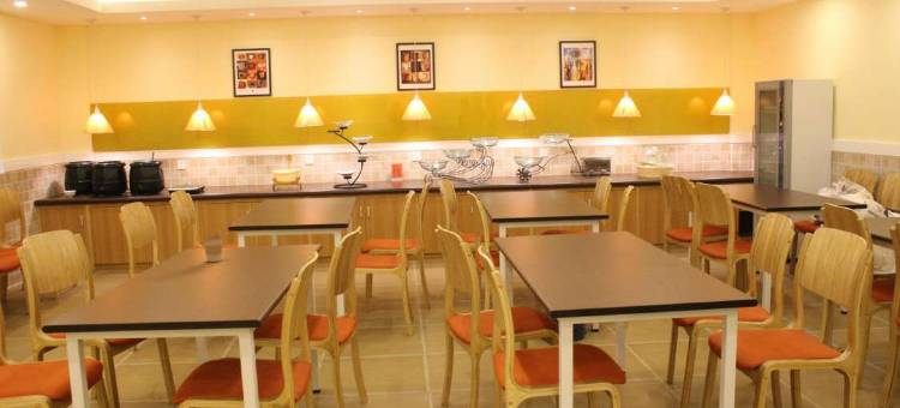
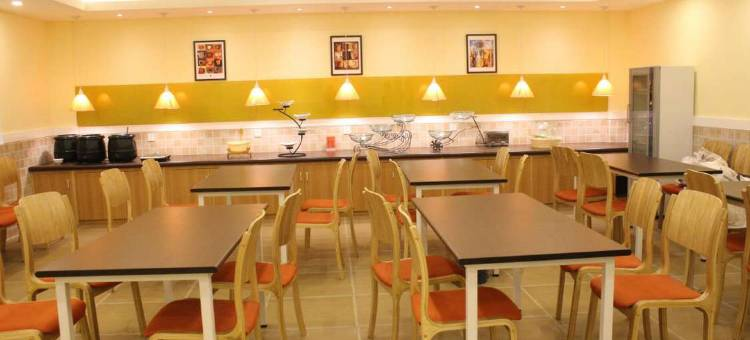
- coffee cup [202,233,224,263]
